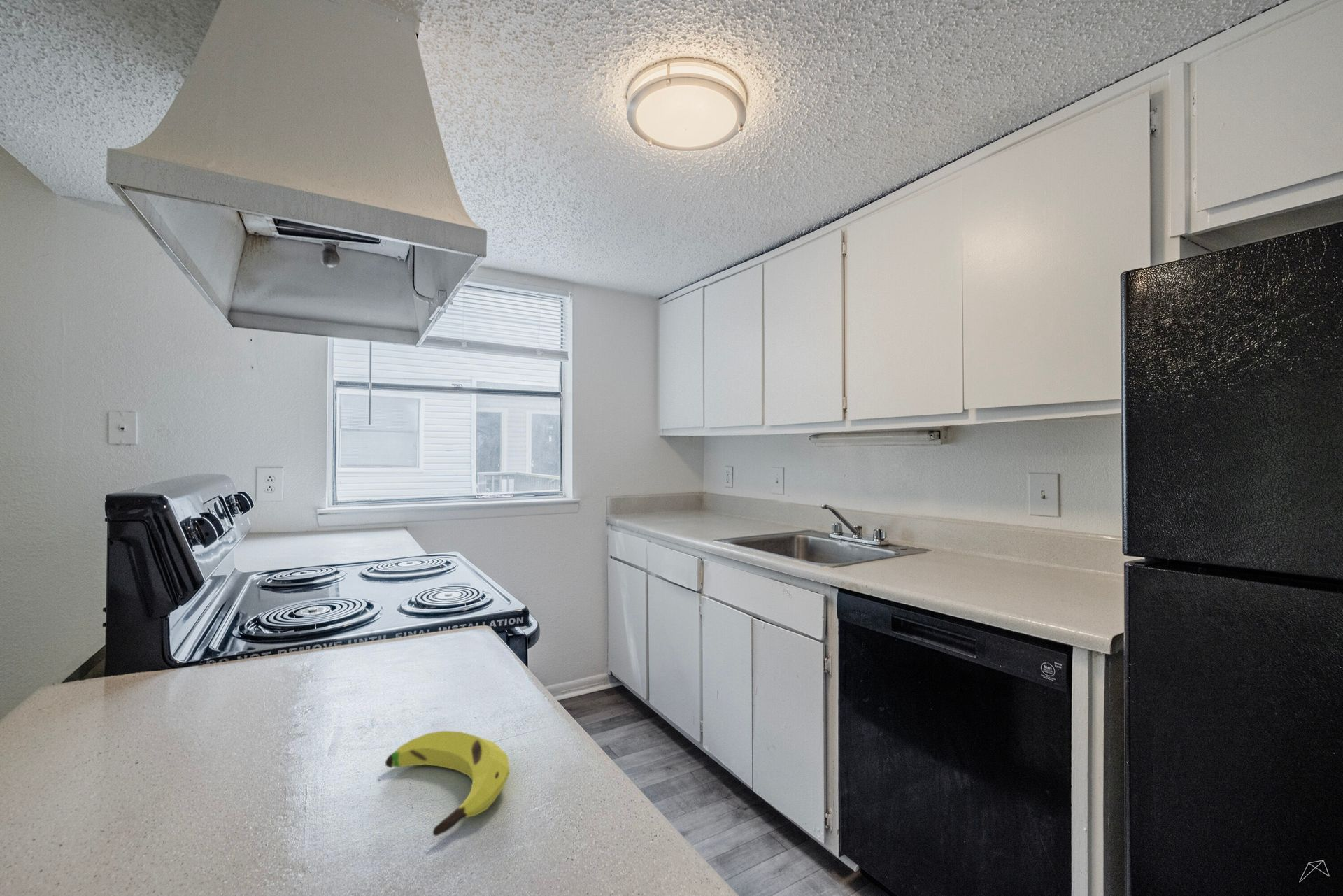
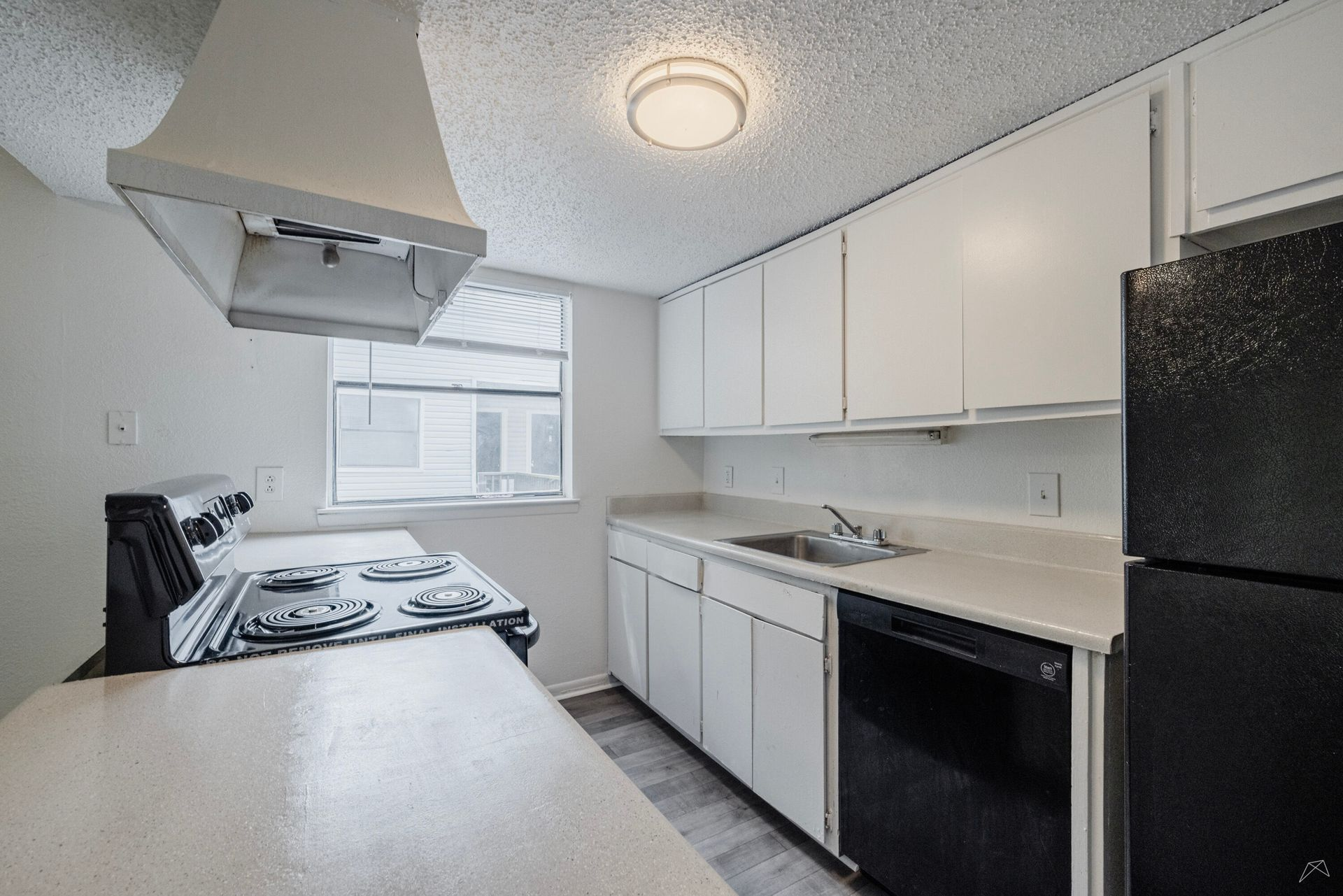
- banana [385,730,510,837]
